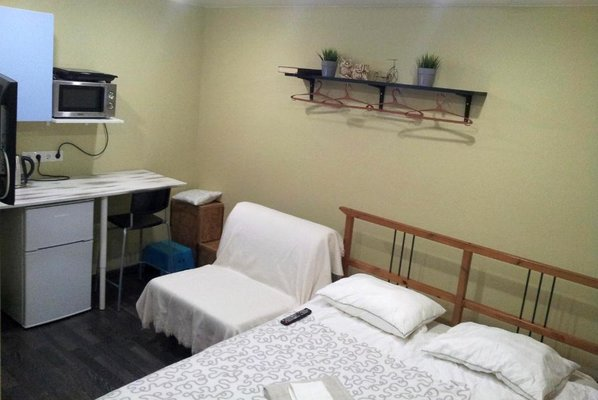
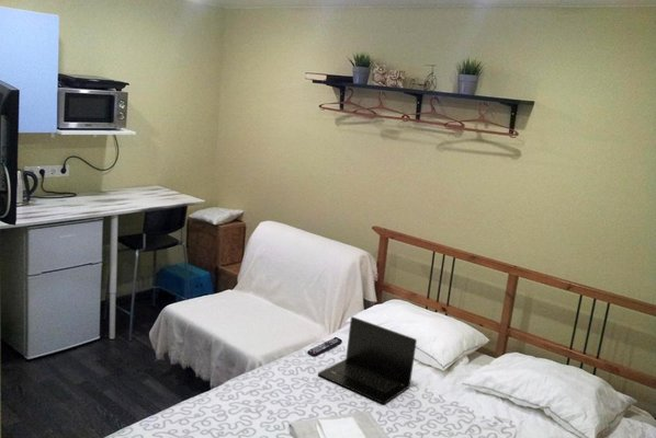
+ laptop [317,315,418,405]
